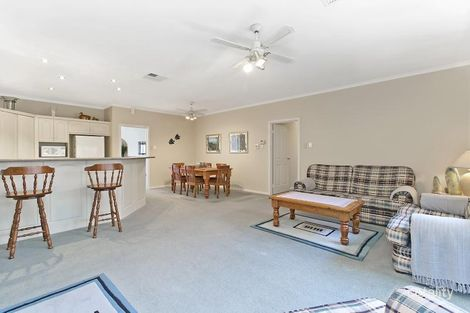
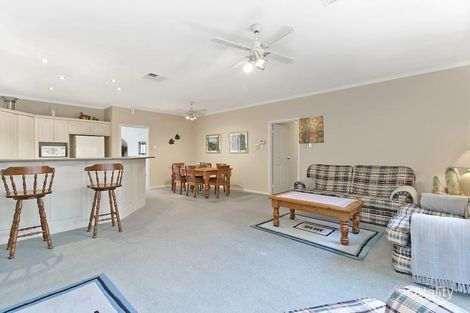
+ wall art [298,115,325,145]
